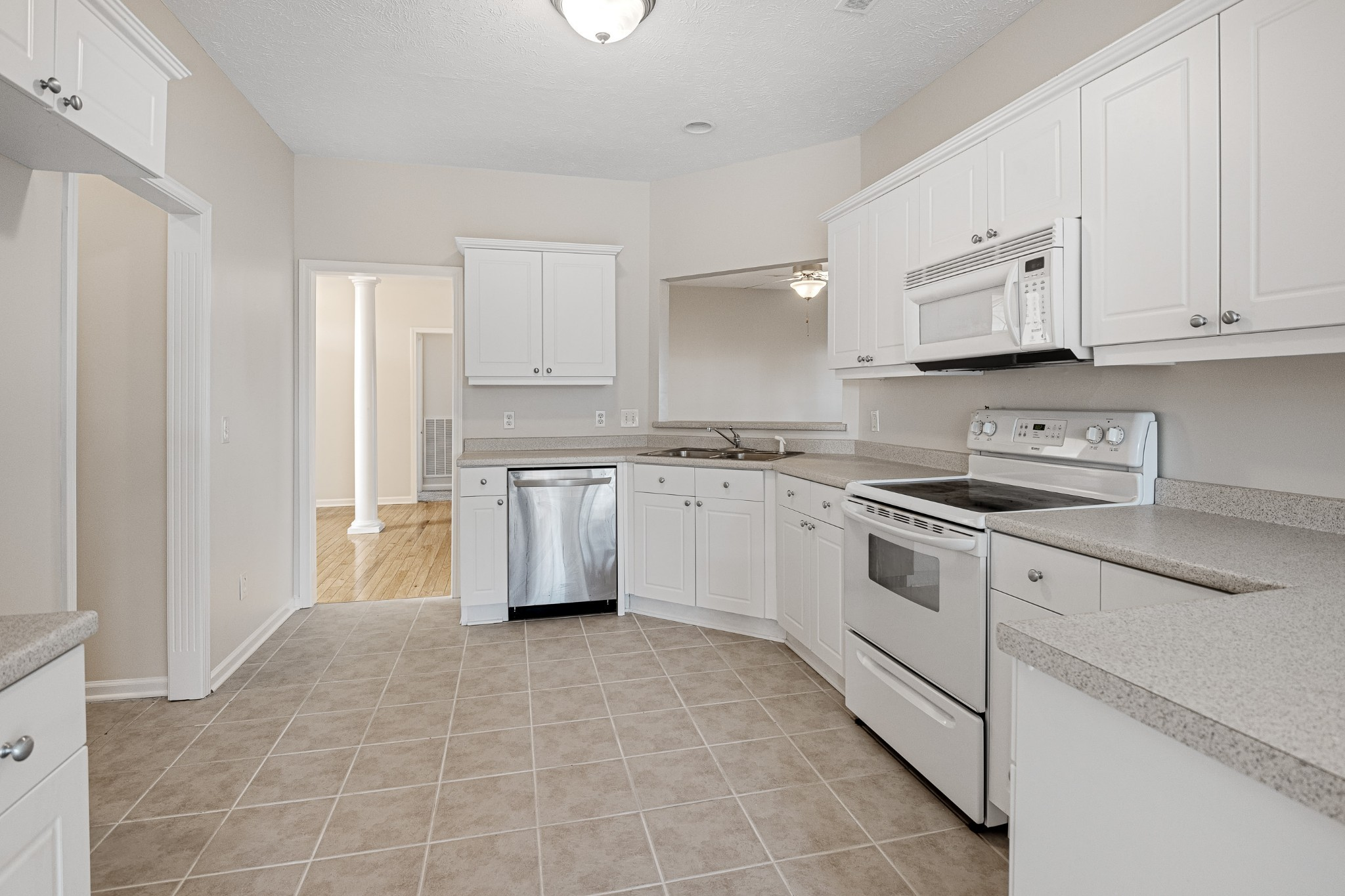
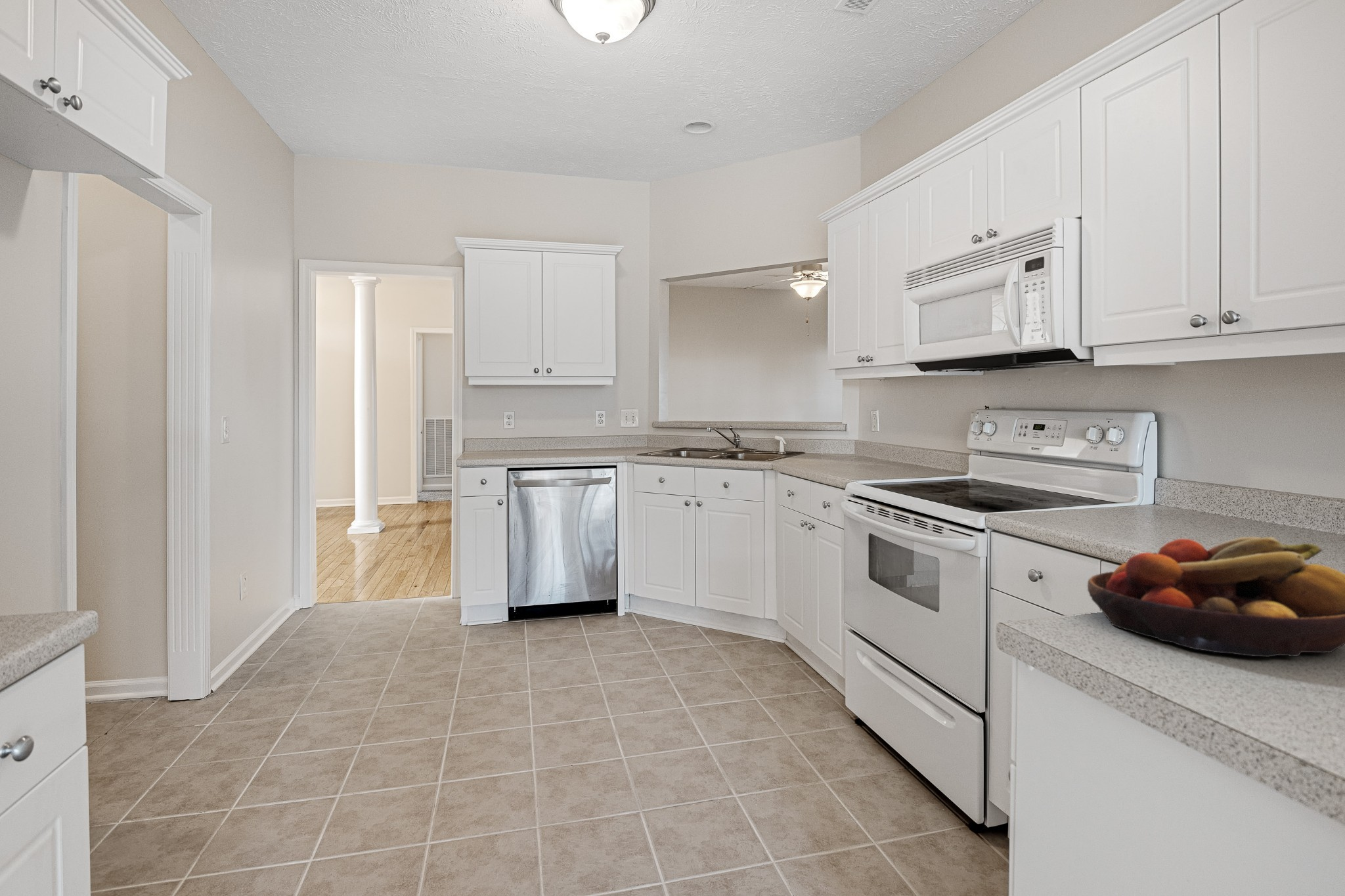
+ fruit bowl [1087,536,1345,658]
